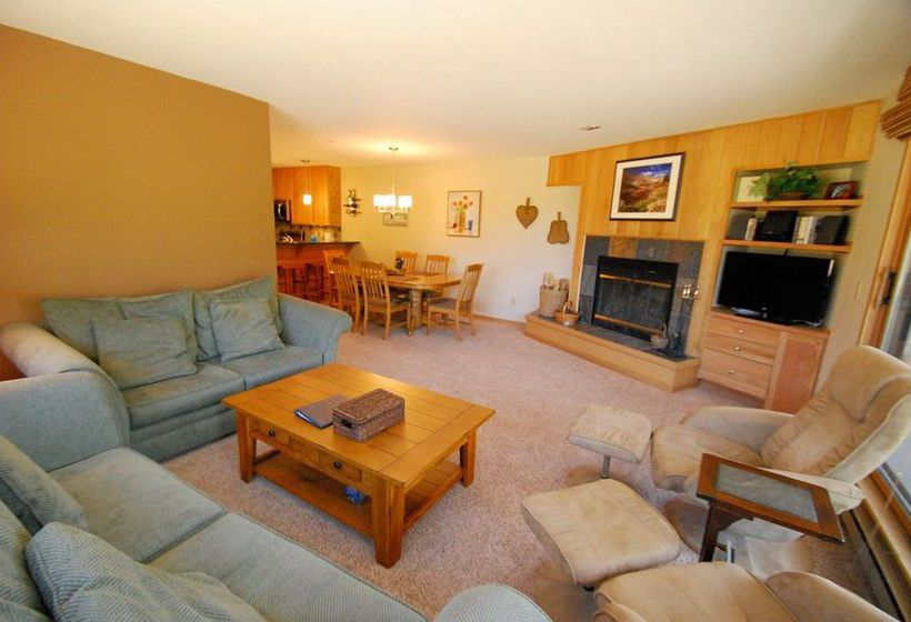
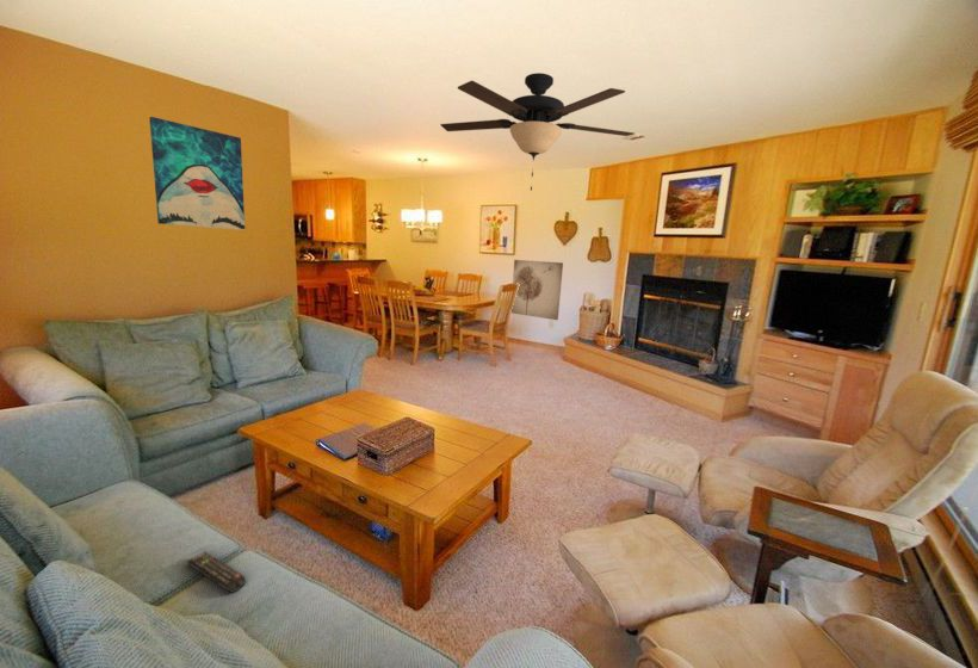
+ wall art [148,116,246,231]
+ remote control [185,550,247,594]
+ wall art [510,259,564,321]
+ ceiling fan [439,72,636,192]
